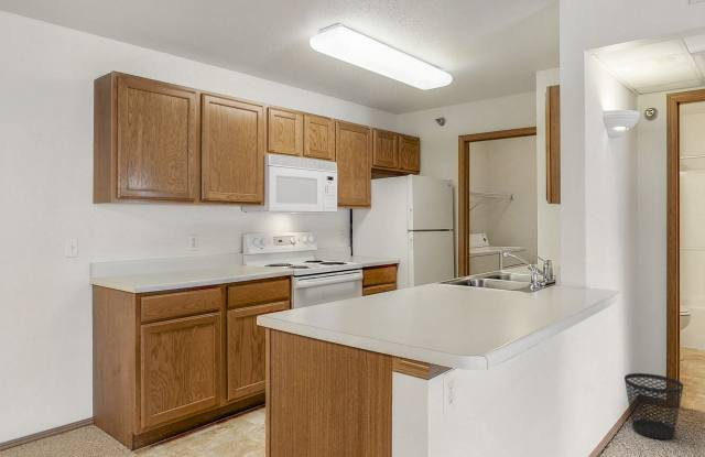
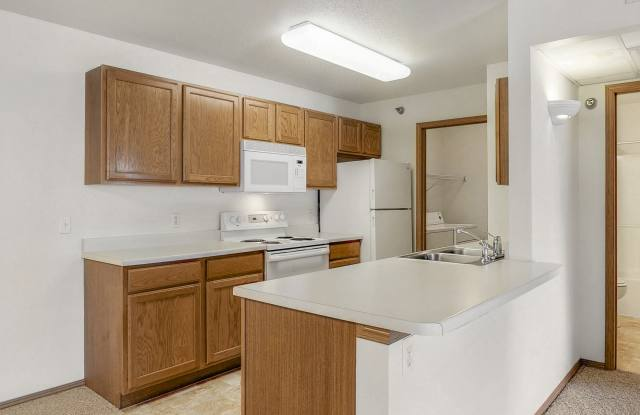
- wastebasket [623,372,684,440]
